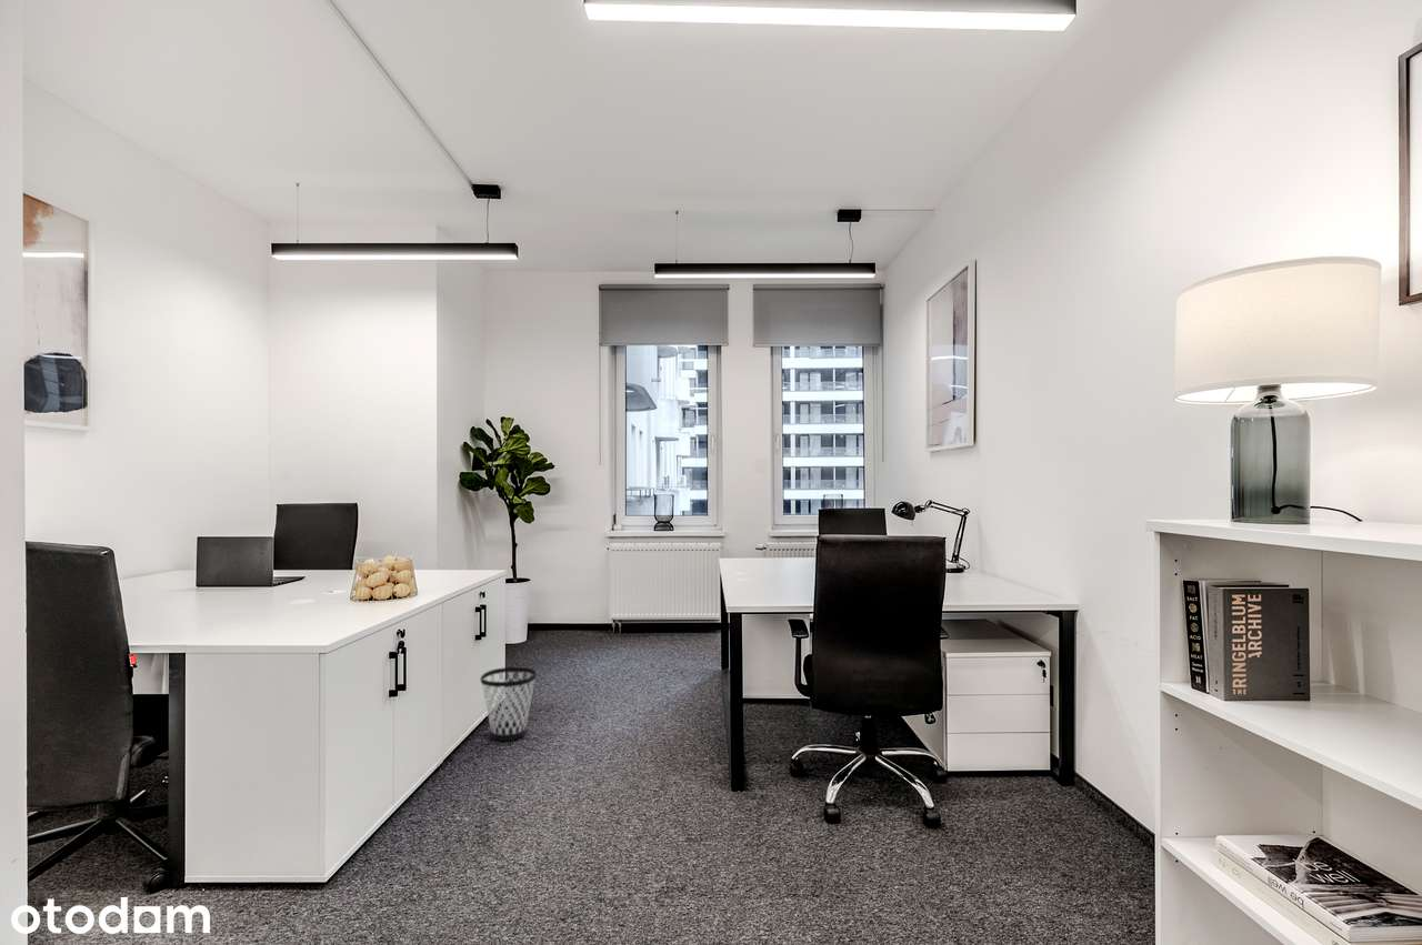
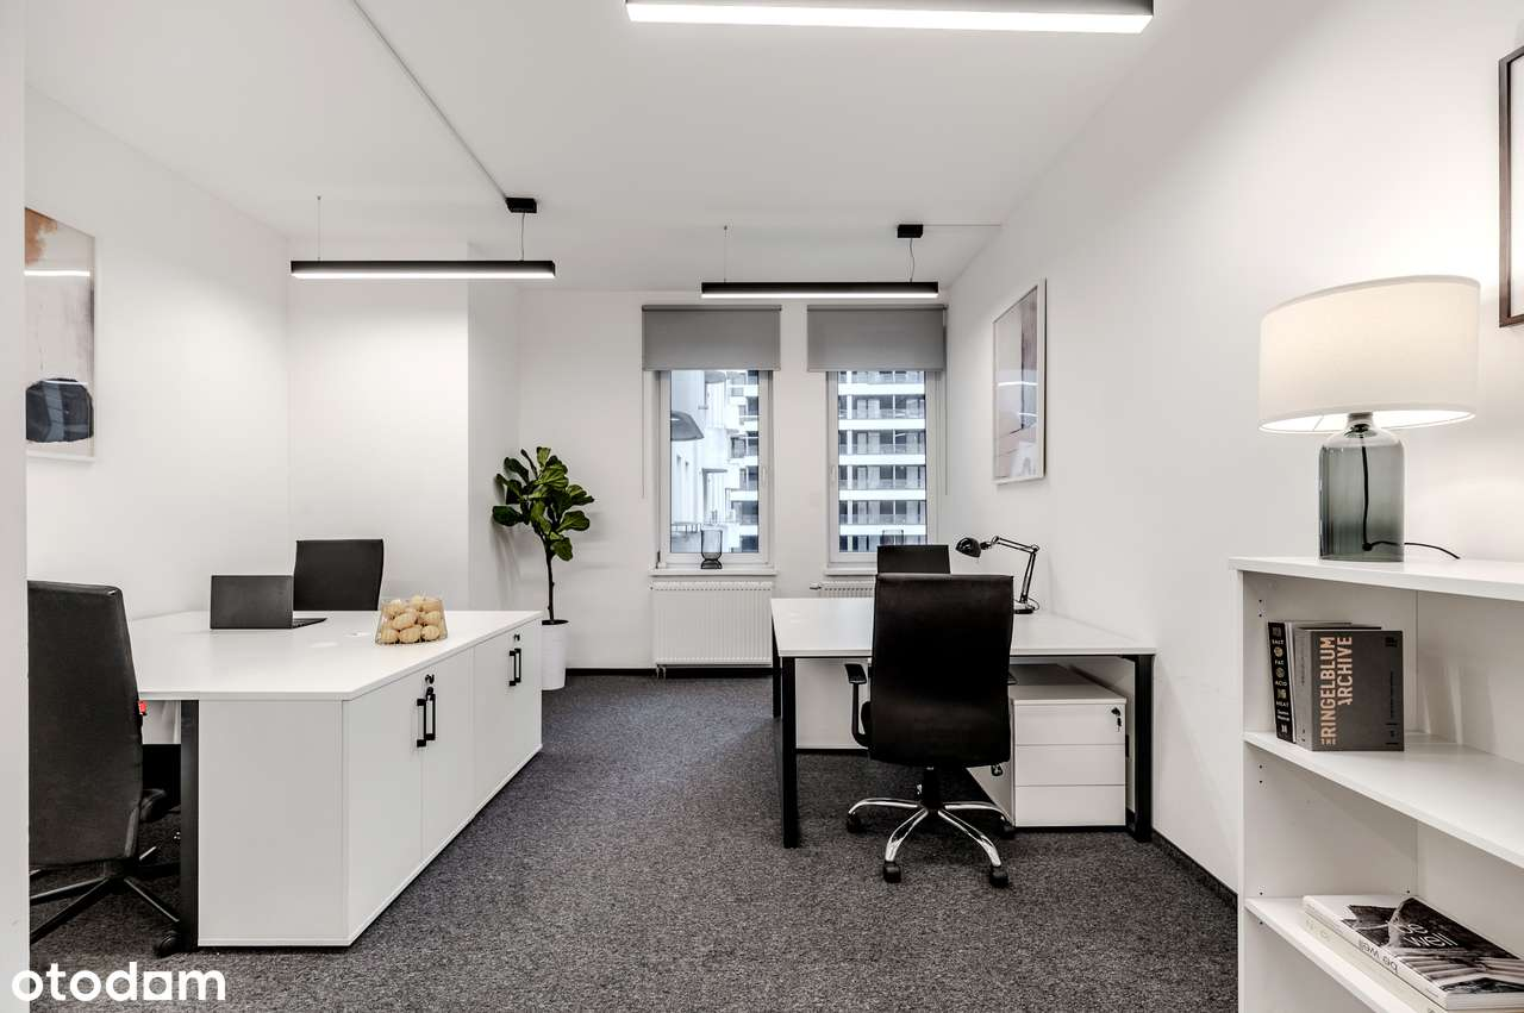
- wastebasket [480,666,538,742]
